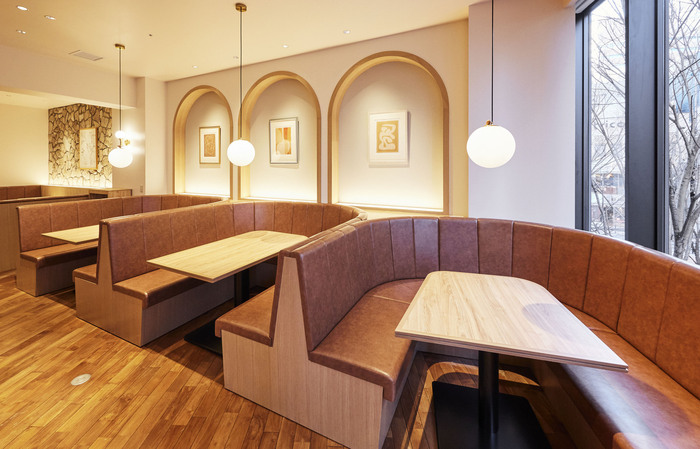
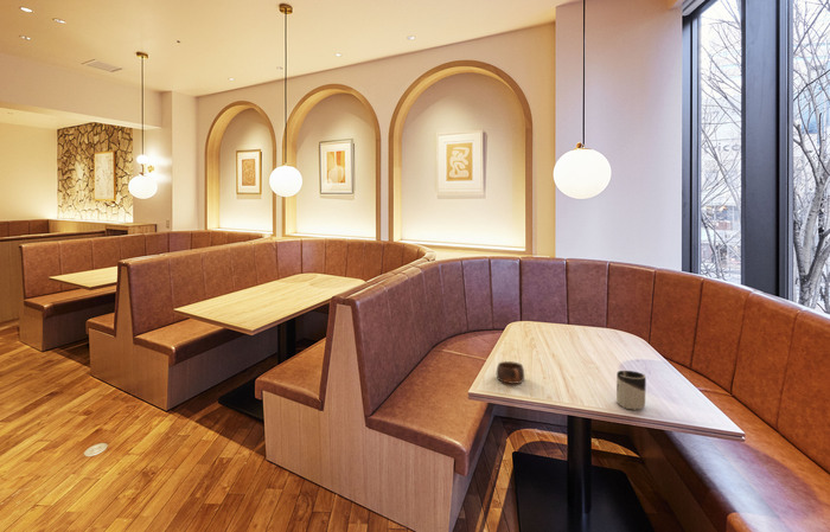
+ cup [496,360,525,385]
+ cup [615,370,647,411]
